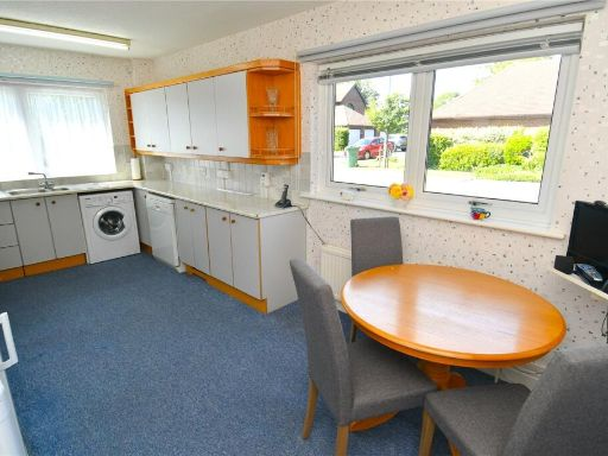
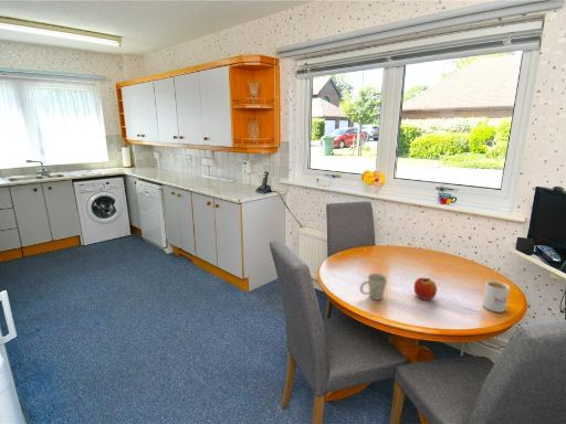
+ mug [359,273,388,300]
+ mug [482,279,511,314]
+ apple [413,277,438,301]
